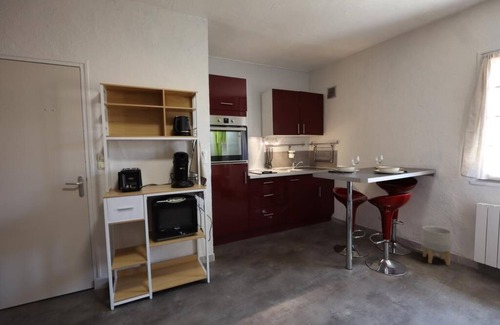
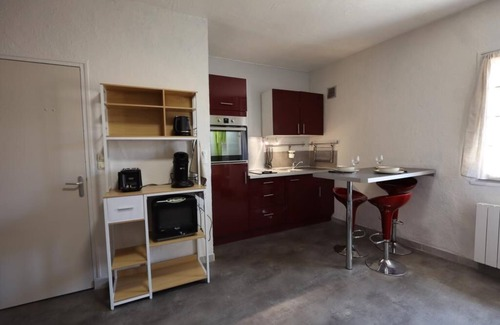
- planter [421,225,453,267]
